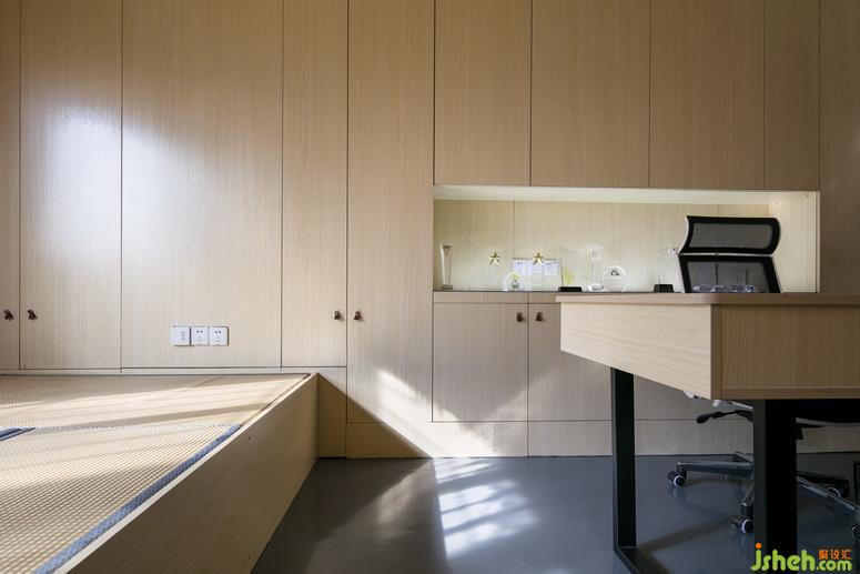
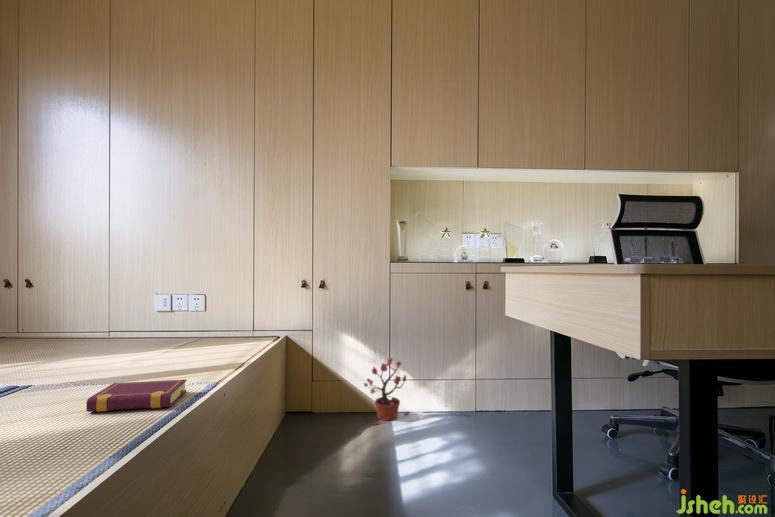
+ book [85,379,188,413]
+ potted plant [363,356,411,426]
